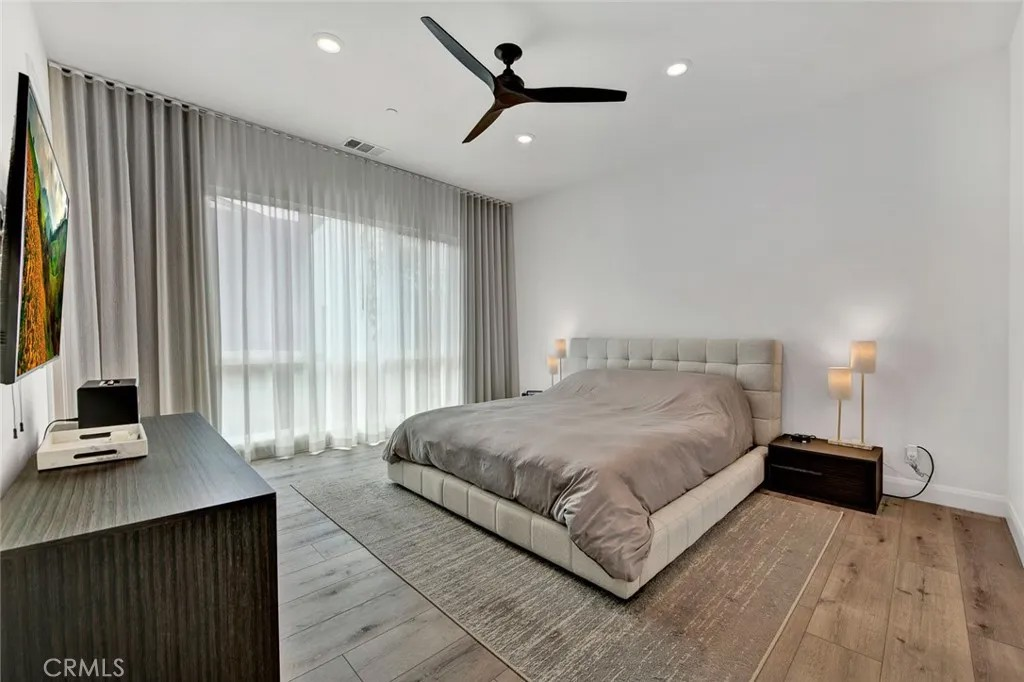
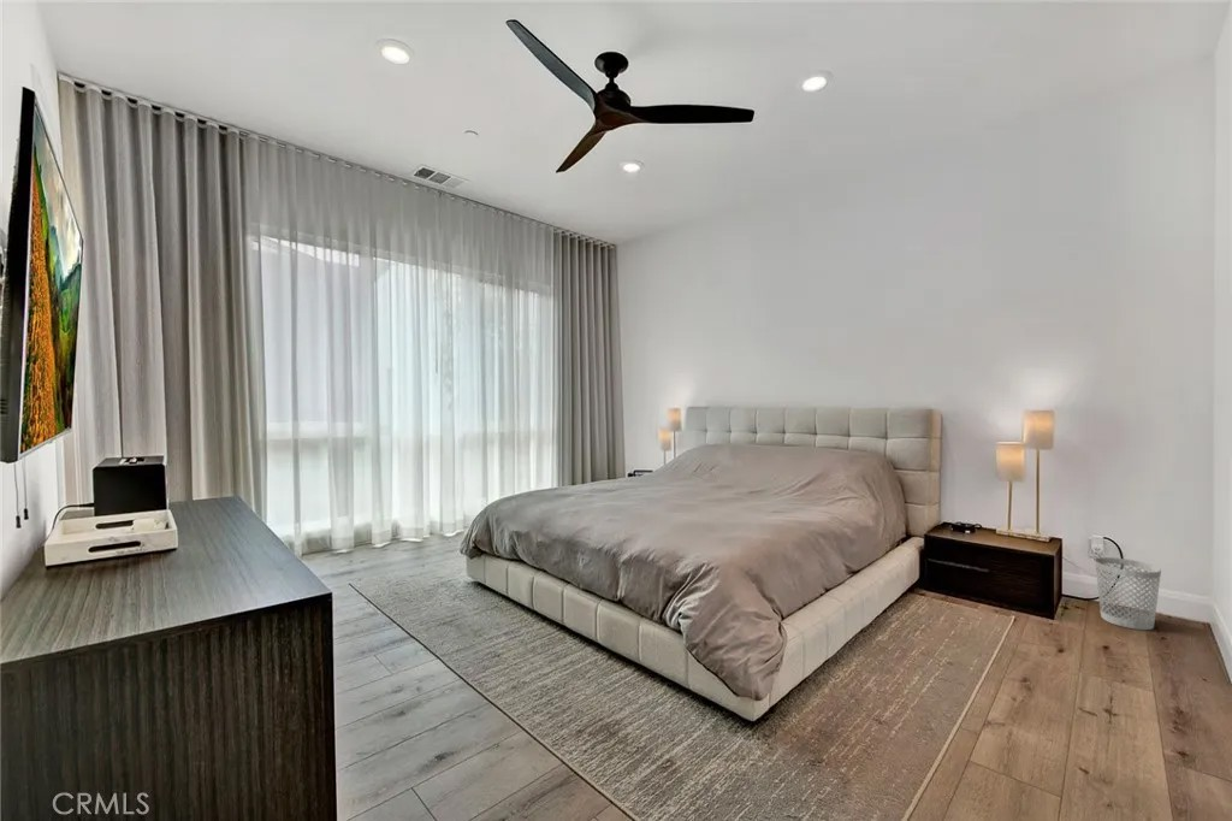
+ wastebasket [1094,556,1162,631]
